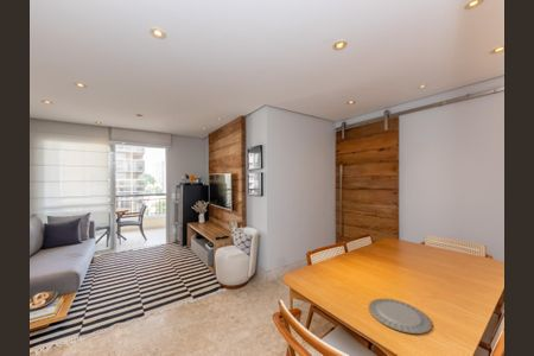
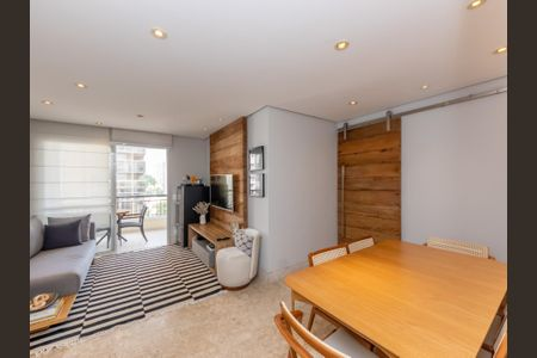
- chinaware [368,298,433,335]
